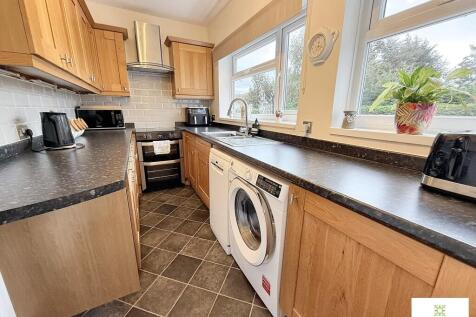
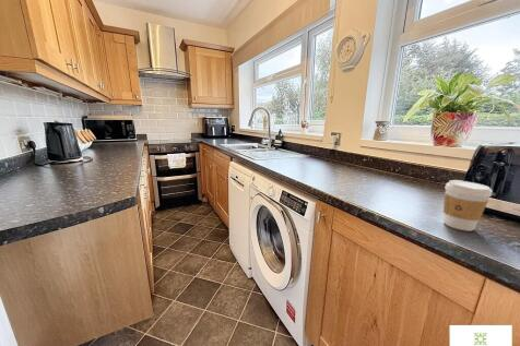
+ coffee cup [442,179,494,232]
